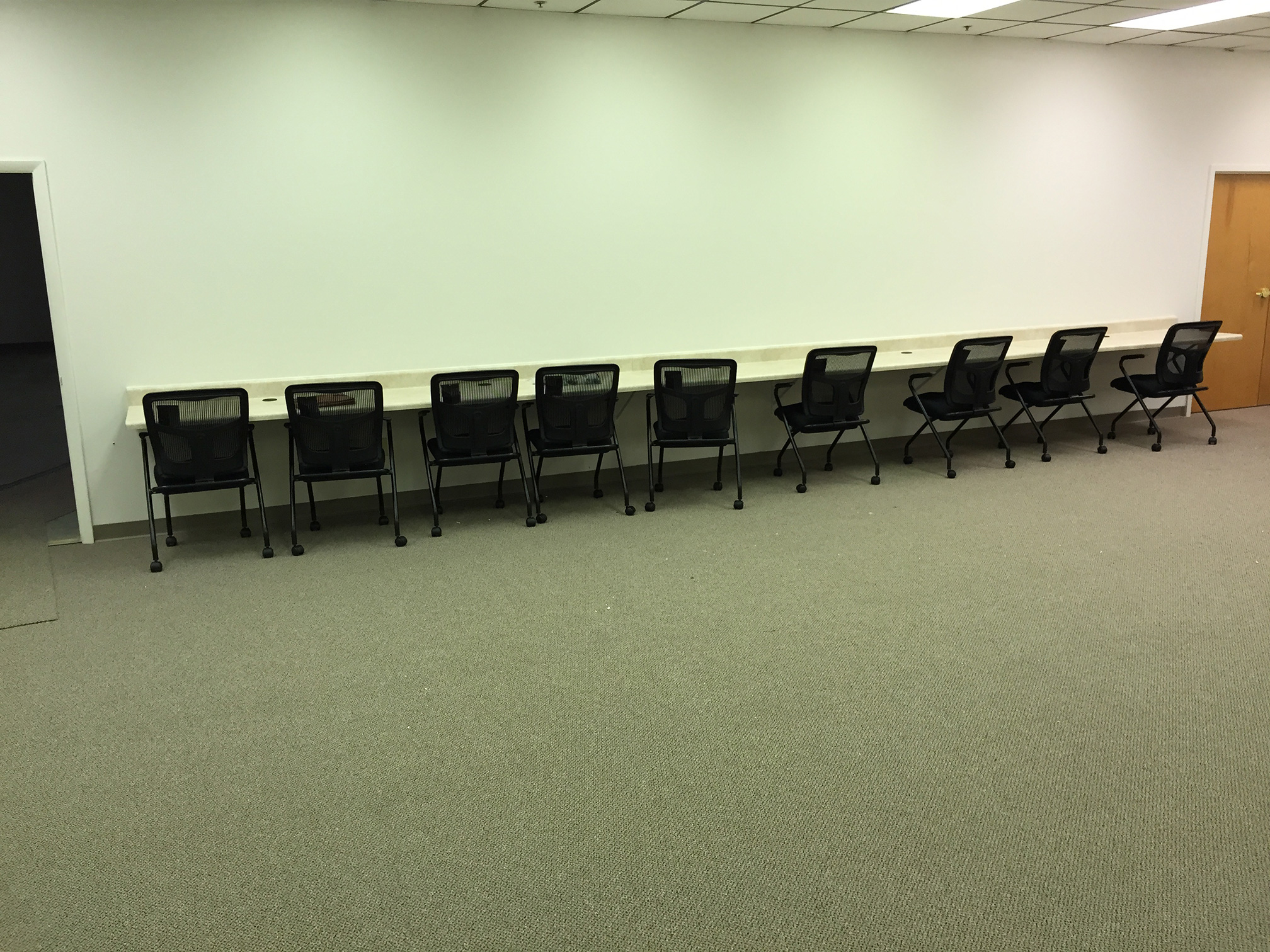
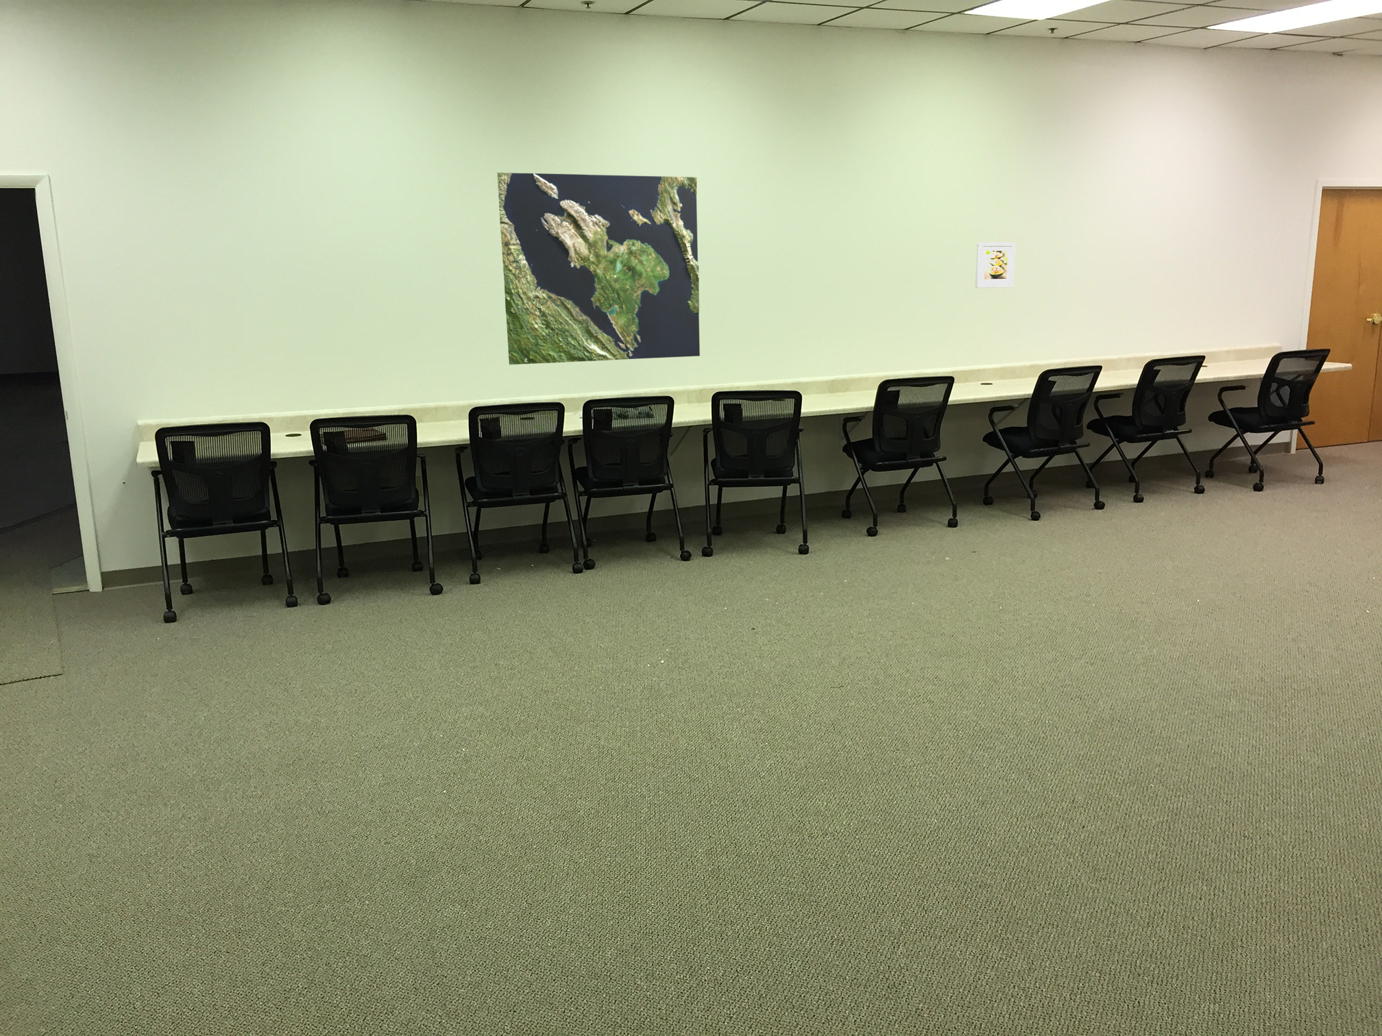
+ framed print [975,242,1016,288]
+ world map [497,172,701,366]
